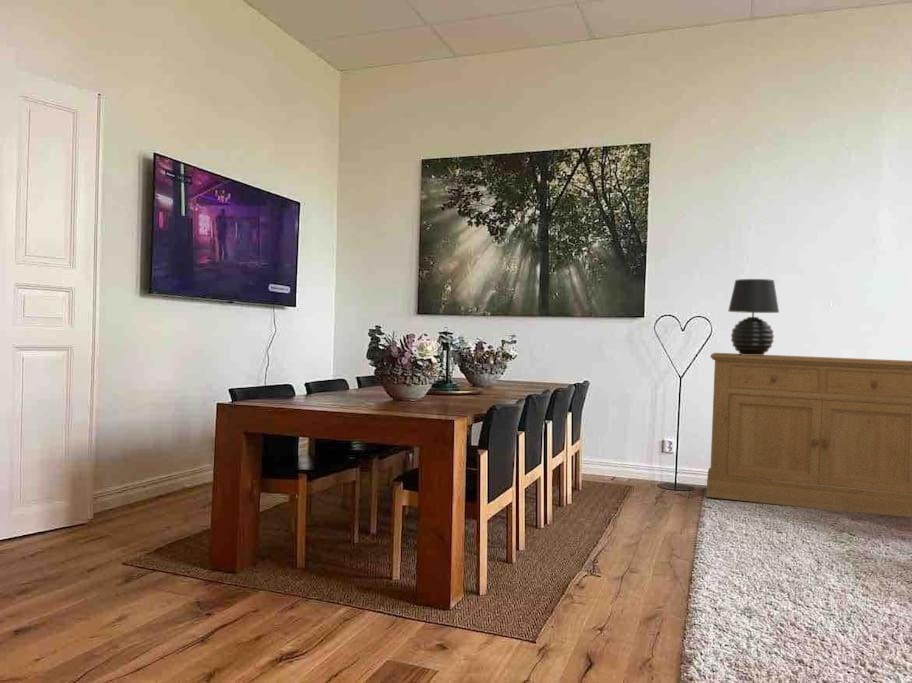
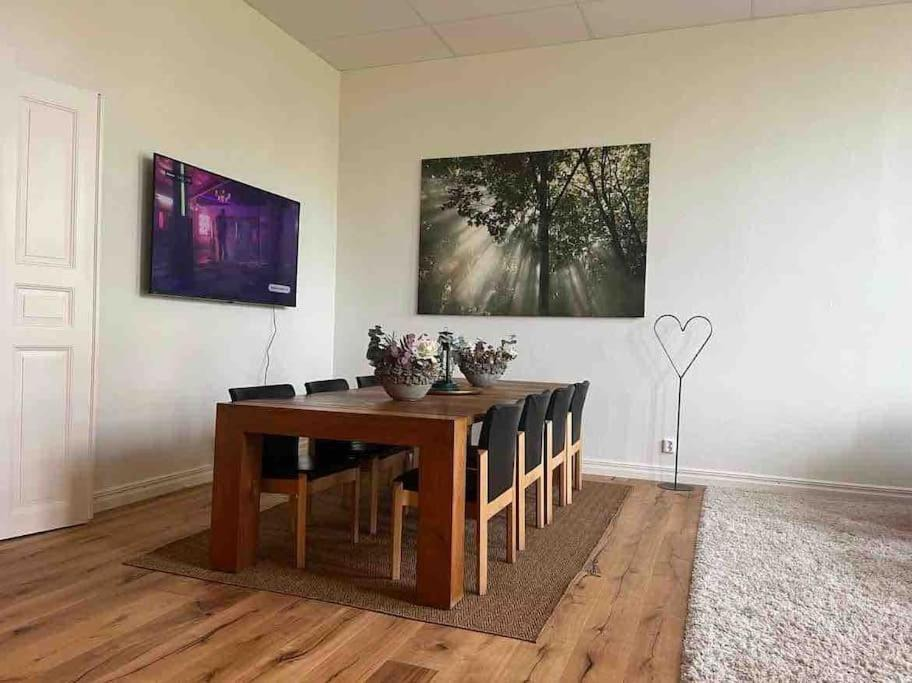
- table lamp [727,278,780,355]
- sideboard [705,352,912,518]
